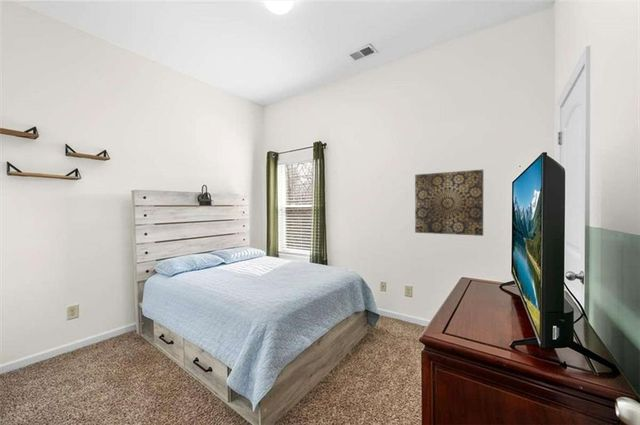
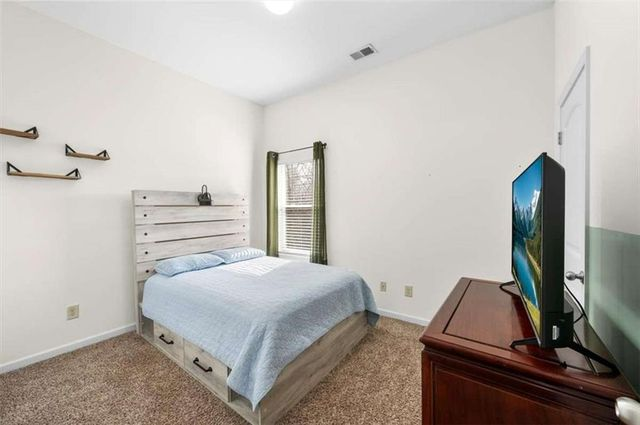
- wall art [414,169,484,237]
